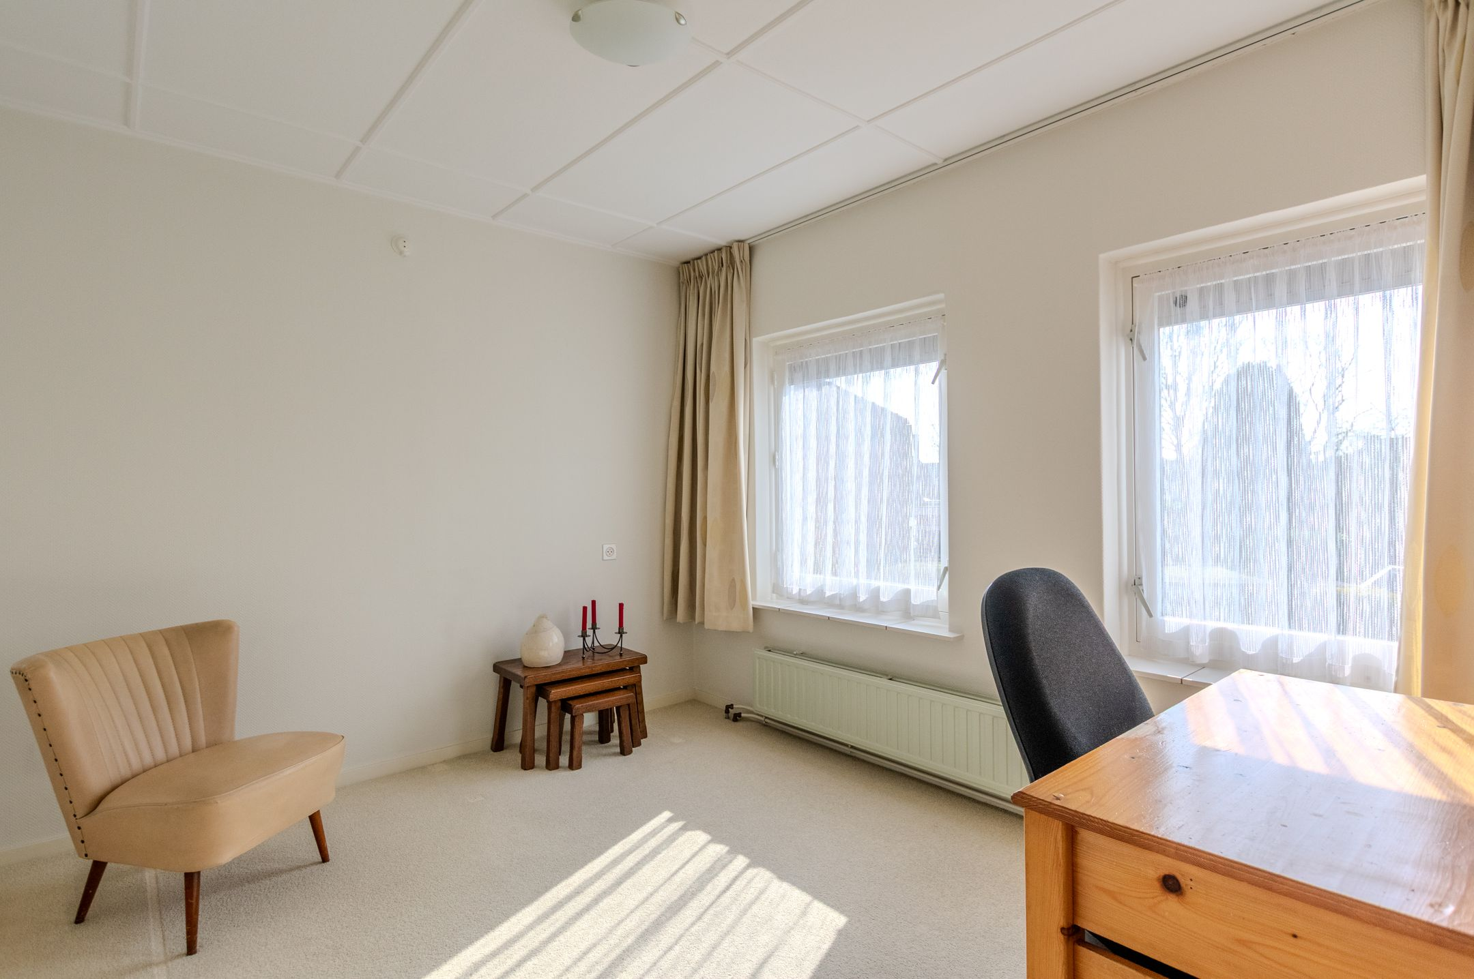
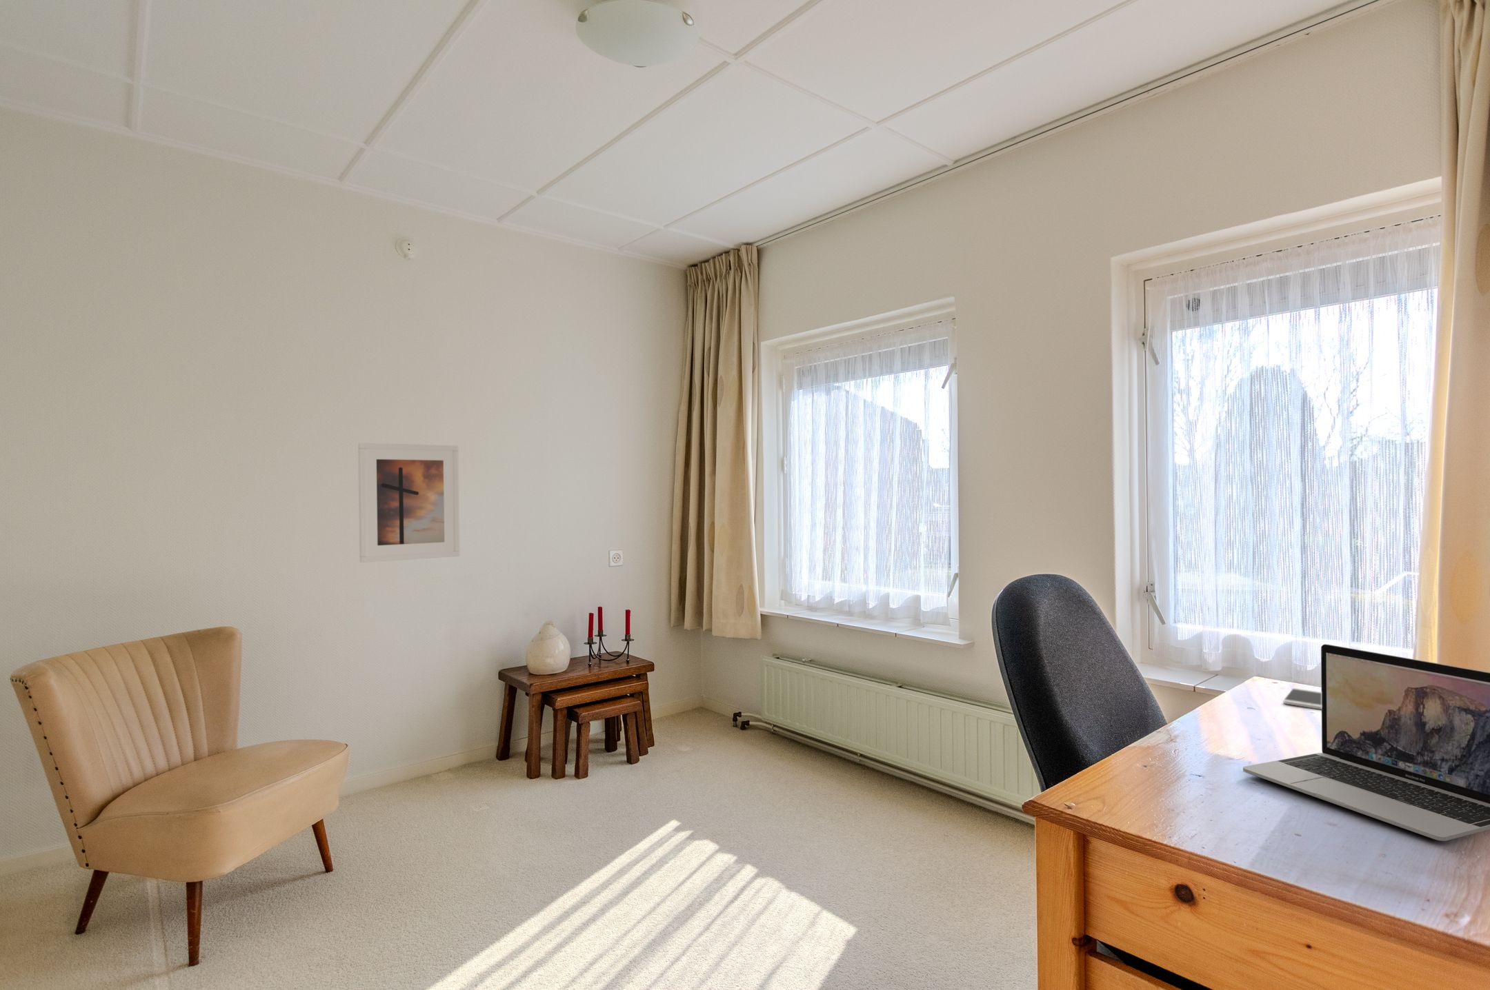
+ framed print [357,442,461,564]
+ laptop [1242,643,1490,842]
+ smartphone [1282,687,1322,710]
